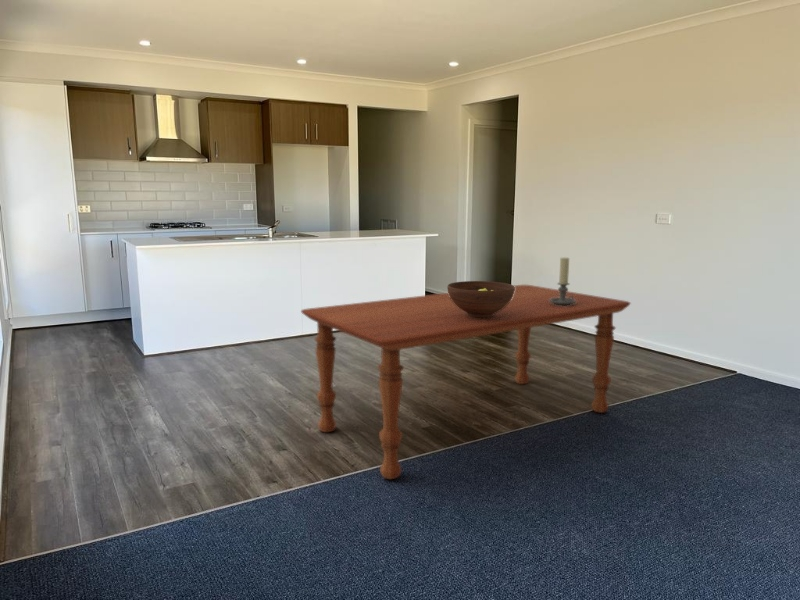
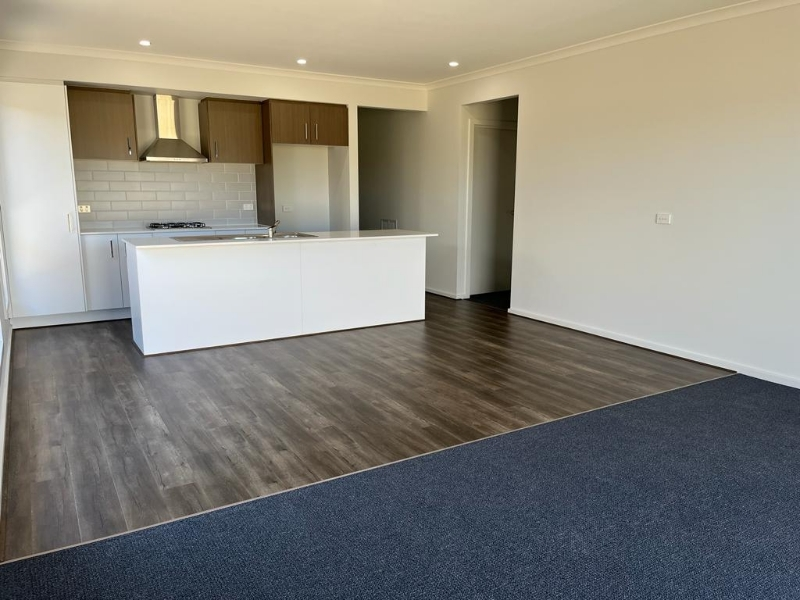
- fruit bowl [446,280,515,318]
- dining table [300,284,632,480]
- candle holder [549,257,576,306]
